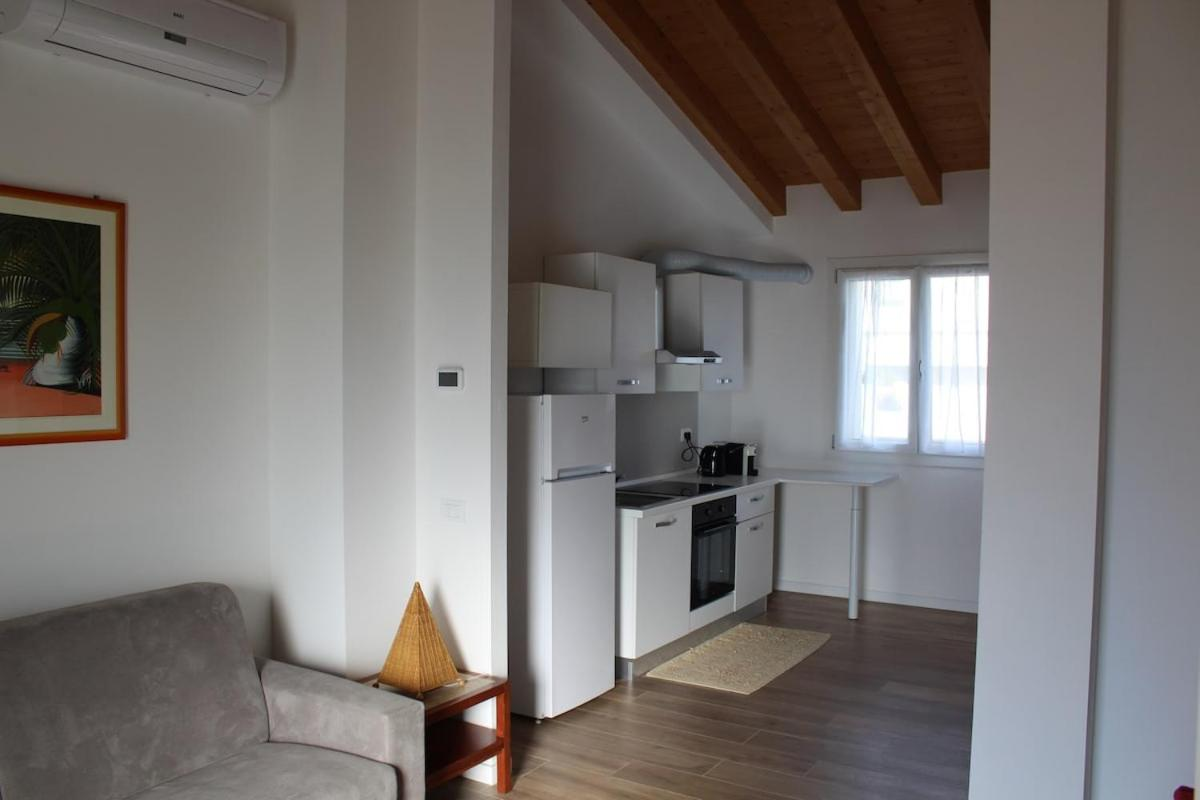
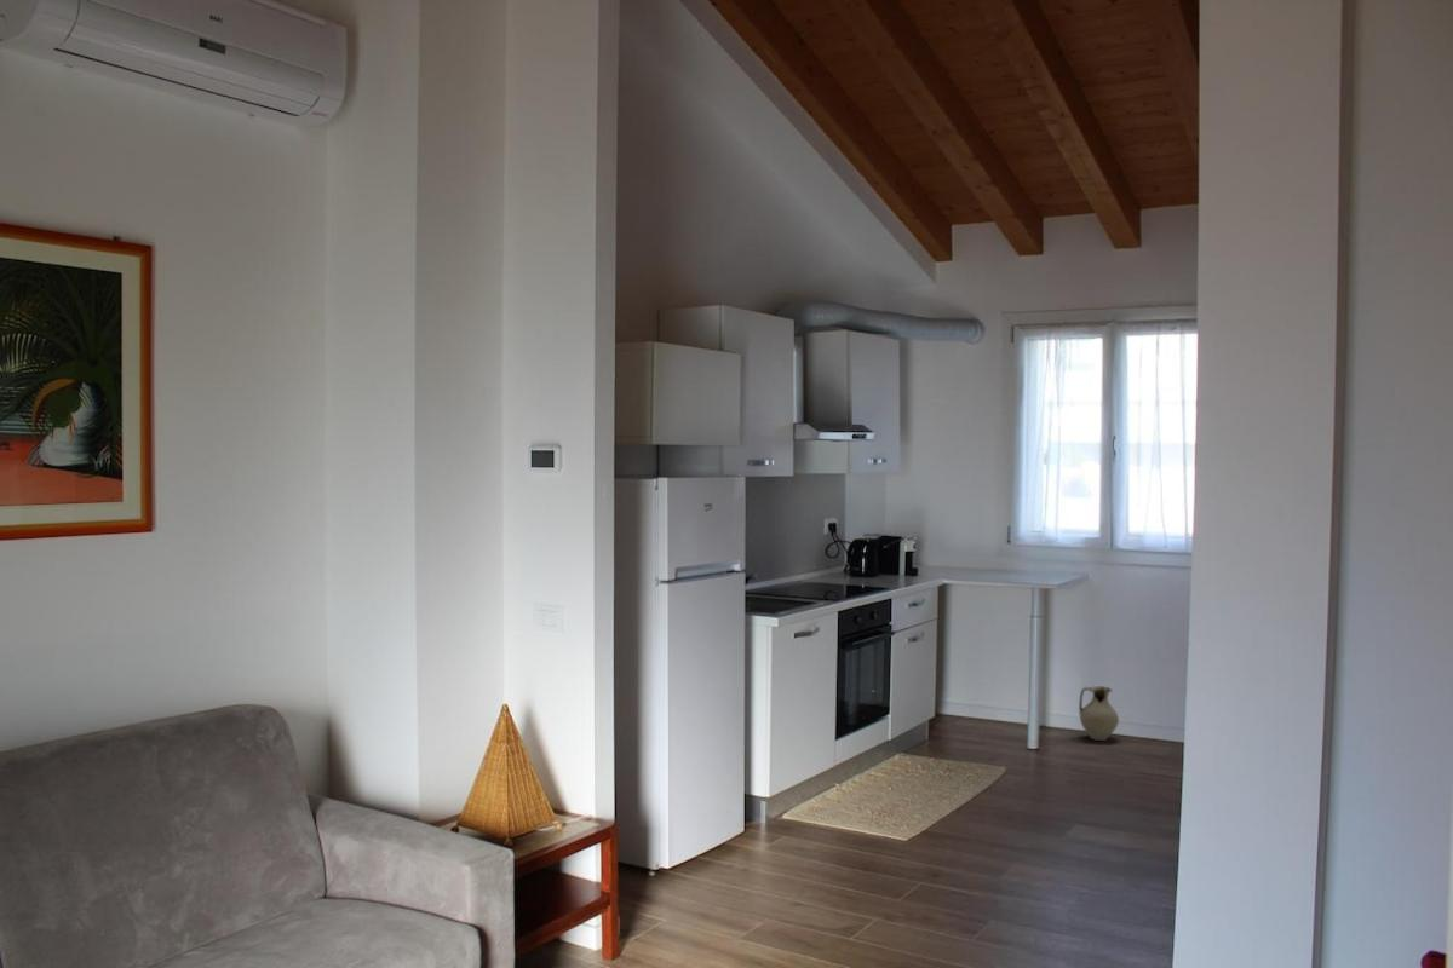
+ ceramic jug [1078,685,1120,742]
